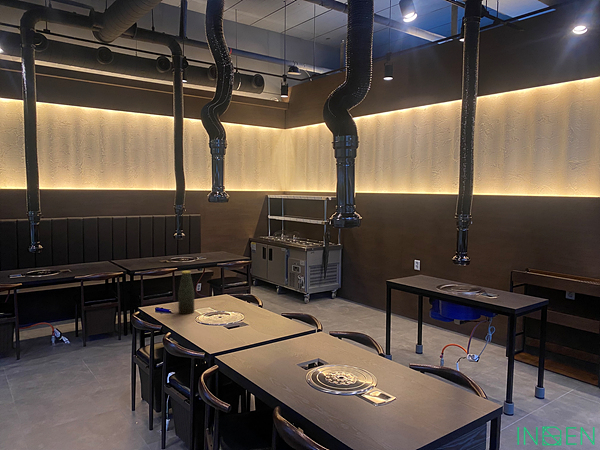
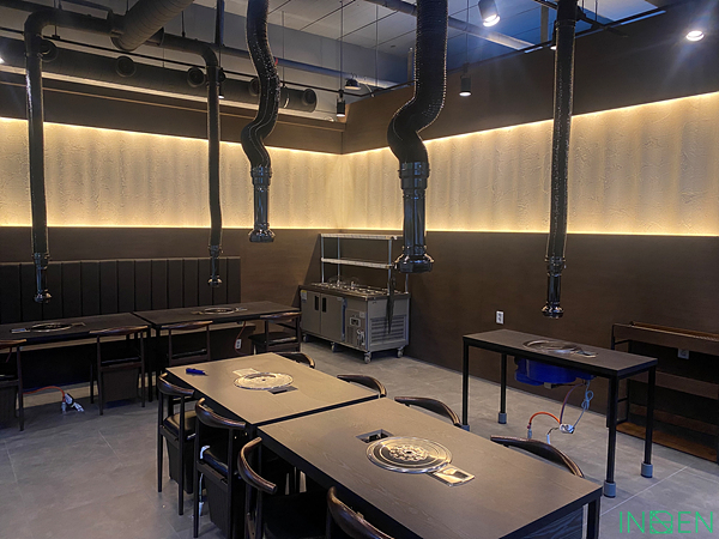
- bottle [177,270,195,315]
